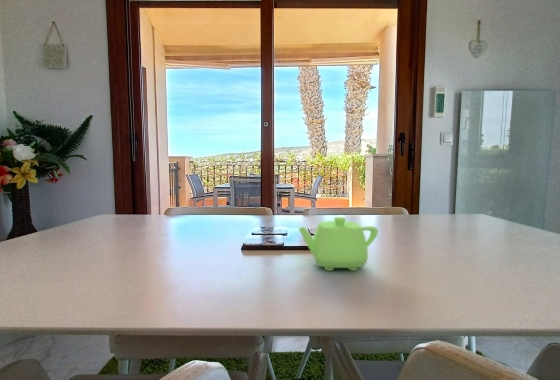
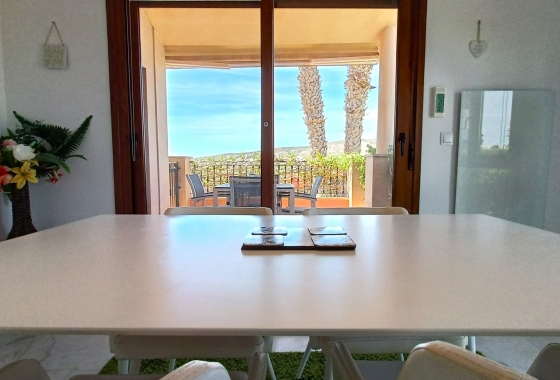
- teapot [298,216,379,272]
